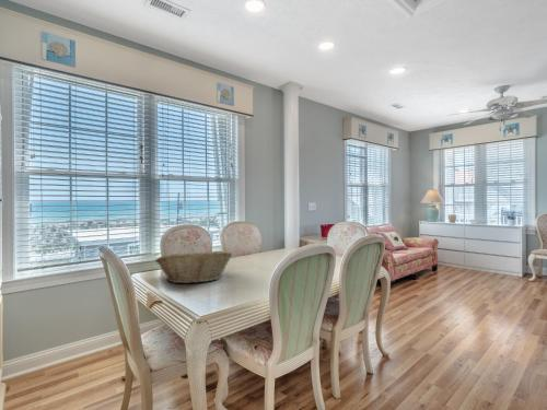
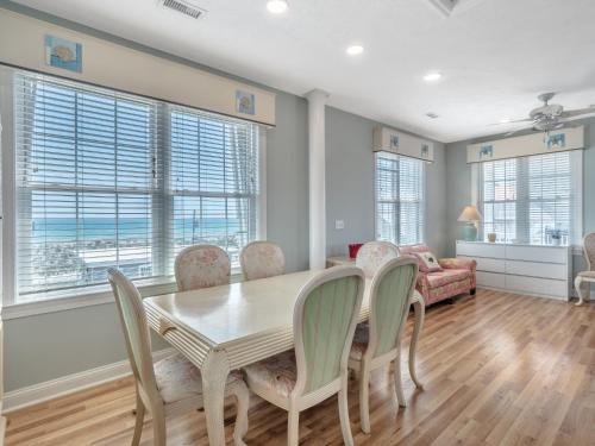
- fruit basket [154,249,233,284]
